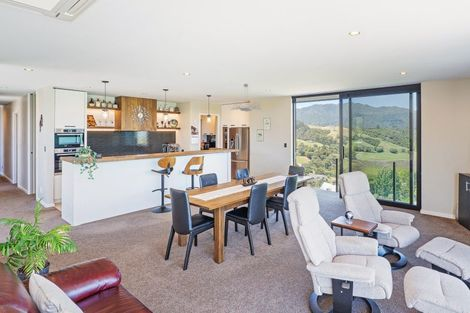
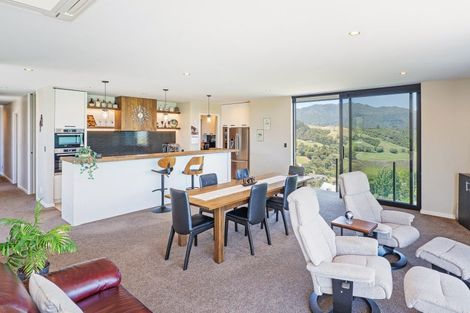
- ceiling light fixture [230,83,261,113]
